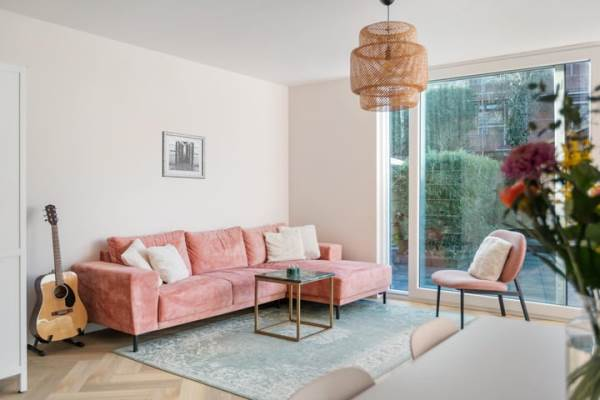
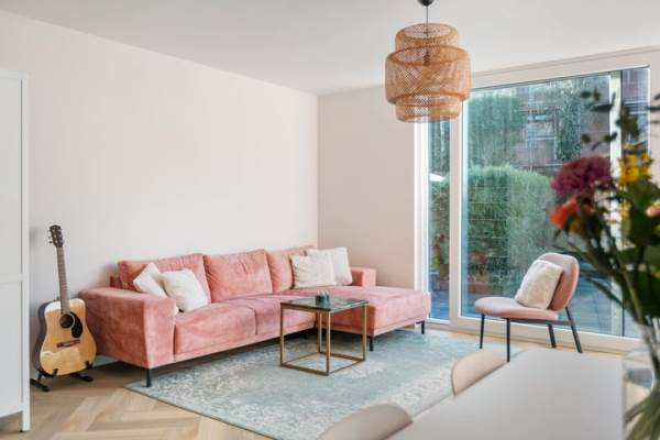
- wall art [161,130,206,180]
